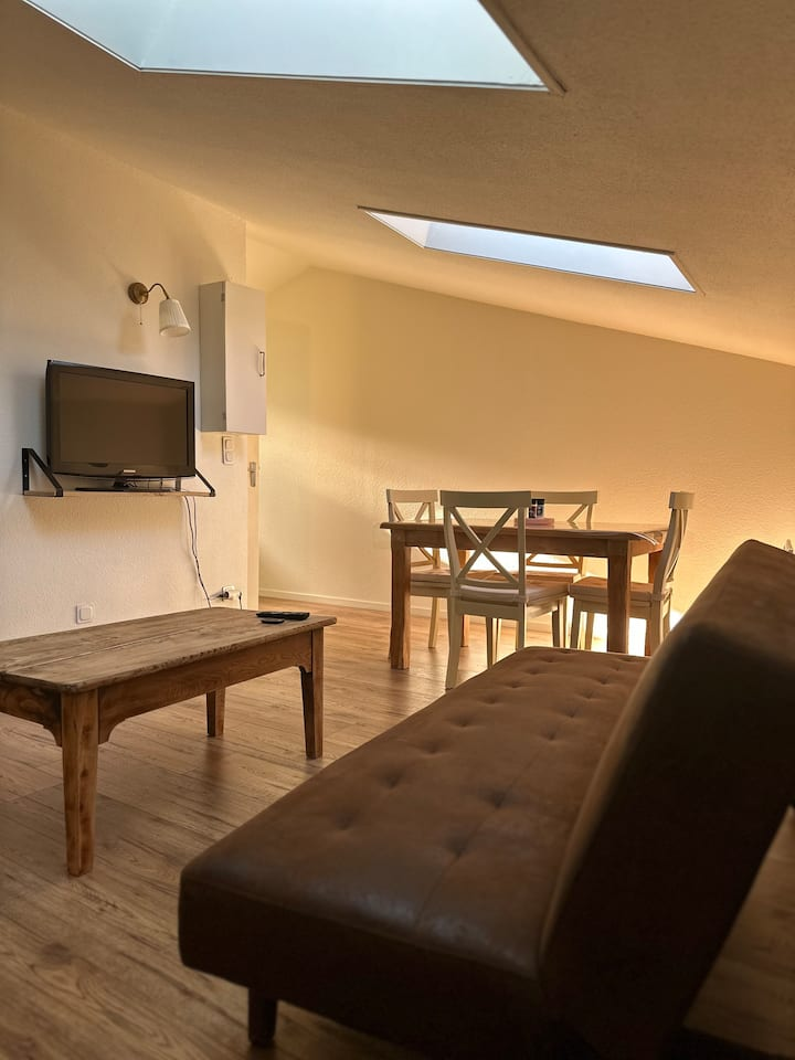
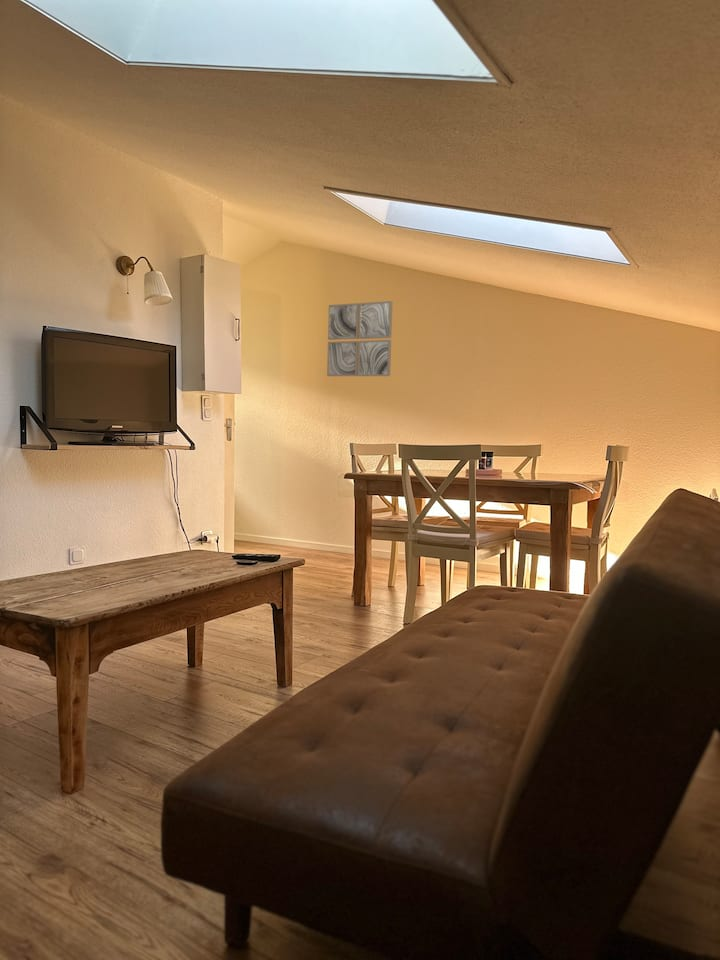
+ wall art [326,300,394,377]
